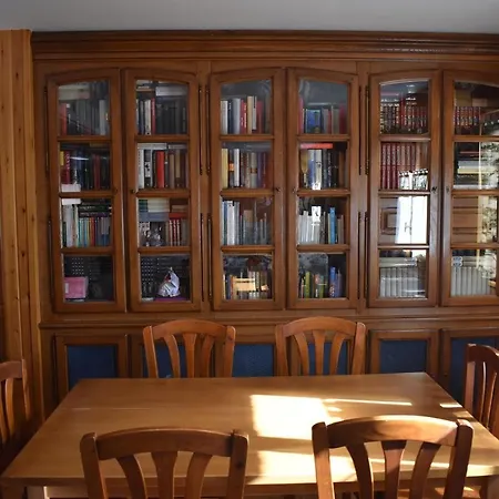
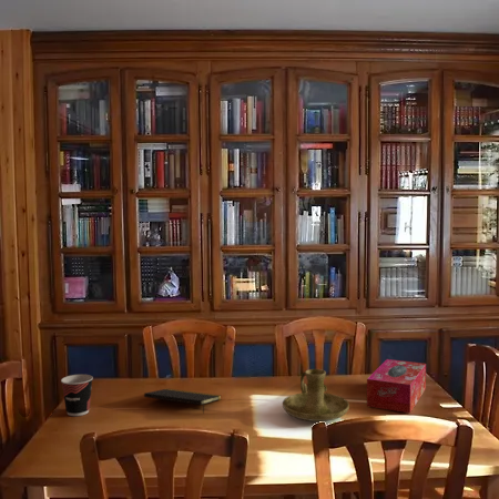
+ cup [60,374,94,417]
+ tissue box [366,358,427,414]
+ notepad [143,388,222,415]
+ candle holder [282,368,350,422]
